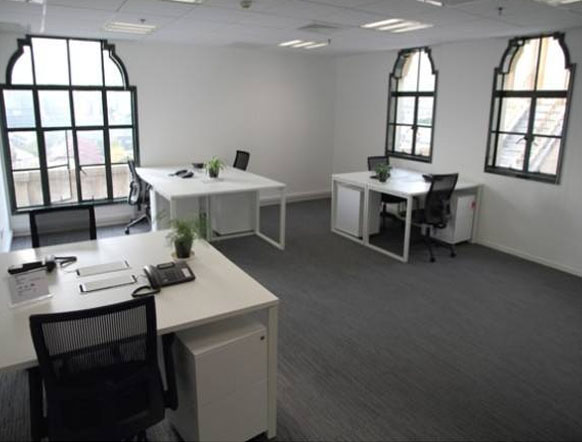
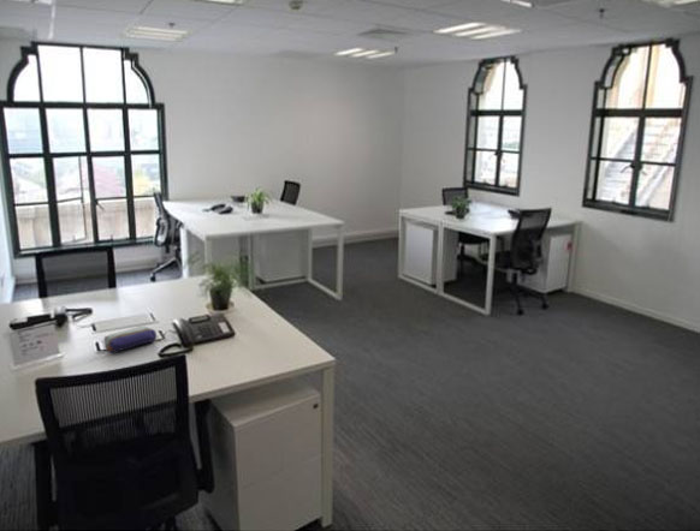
+ pencil case [103,326,158,353]
